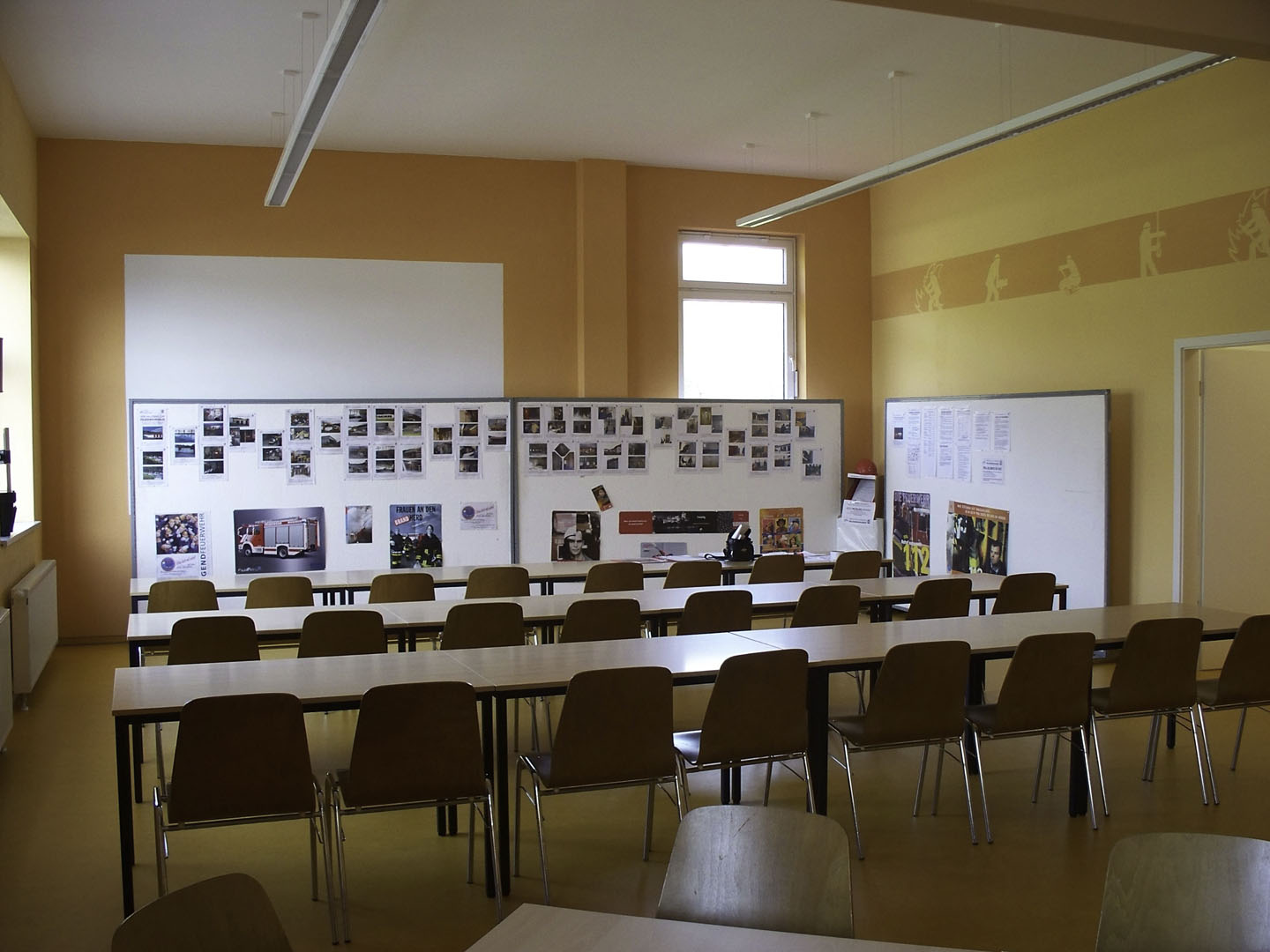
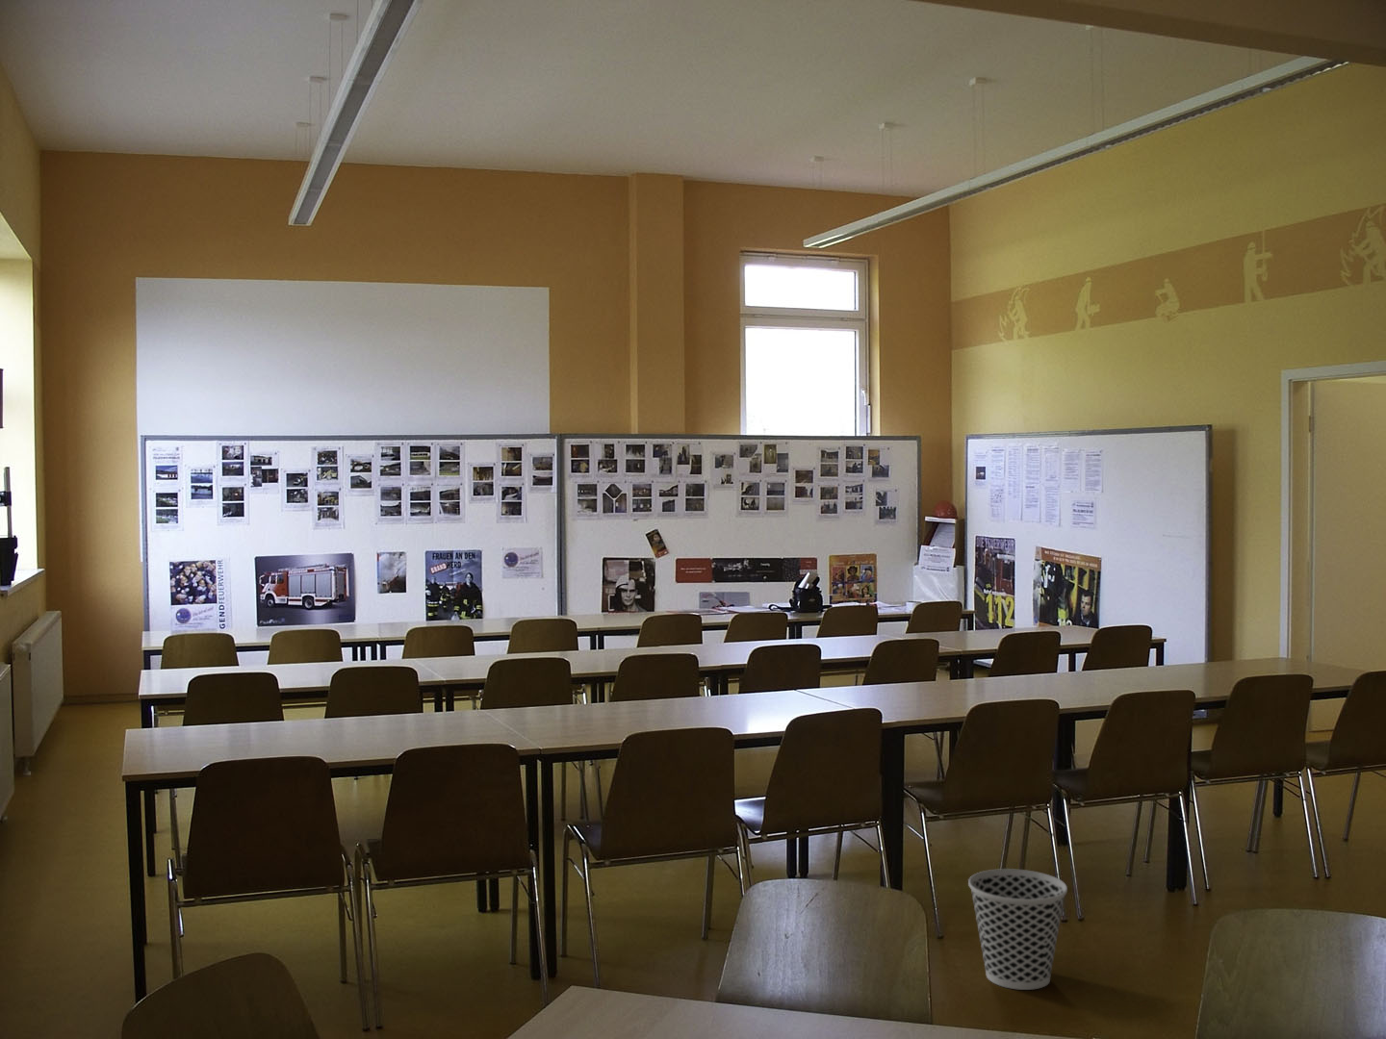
+ wastebasket [967,868,1068,991]
